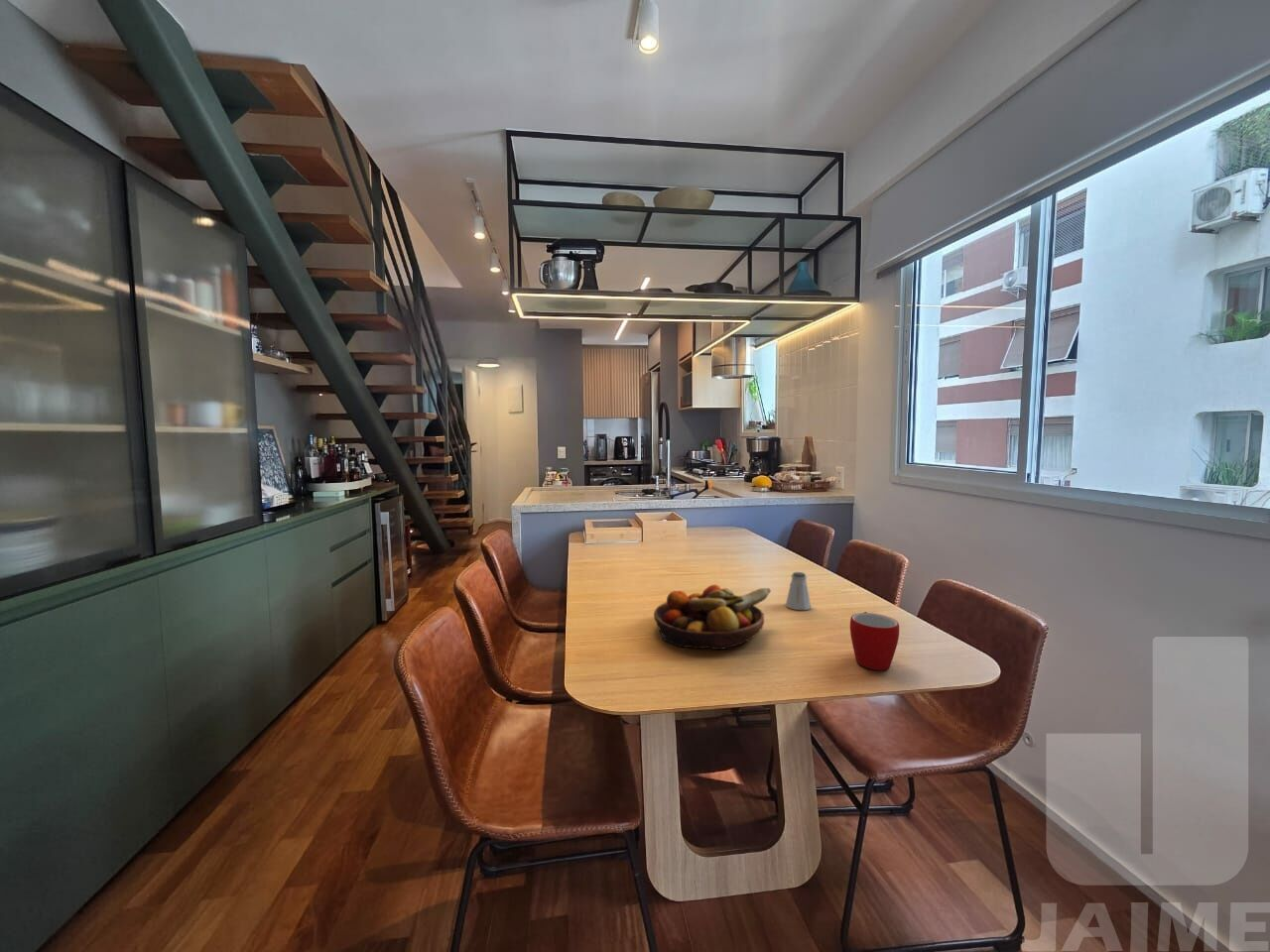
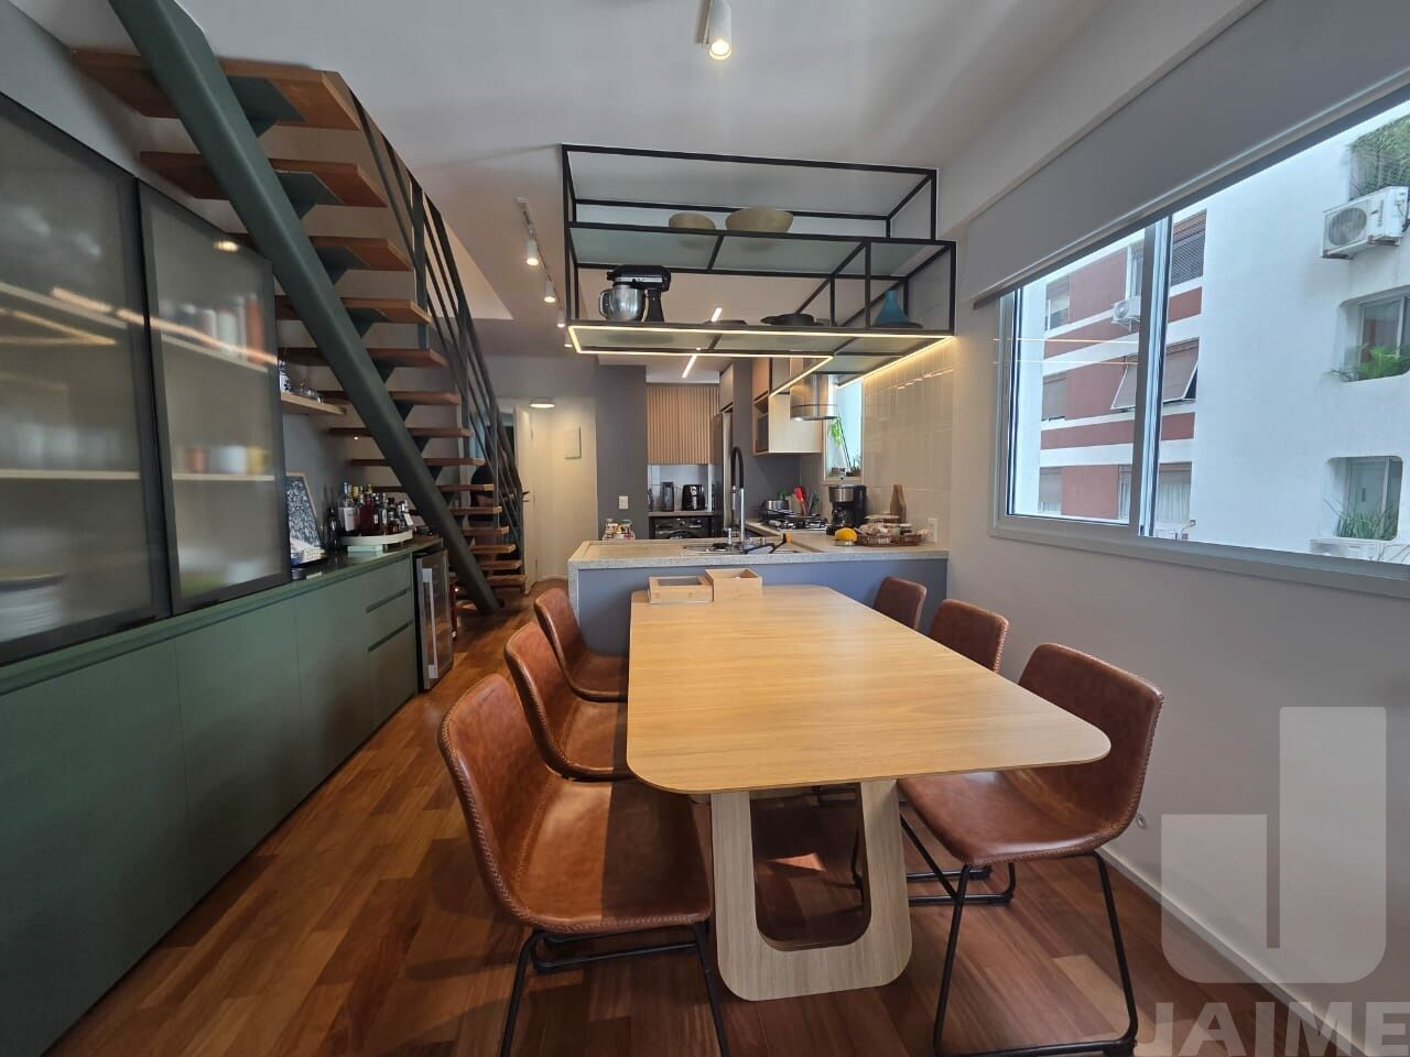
- fruit bowl [653,583,772,651]
- mug [849,611,900,670]
- saltshaker [785,571,813,611]
